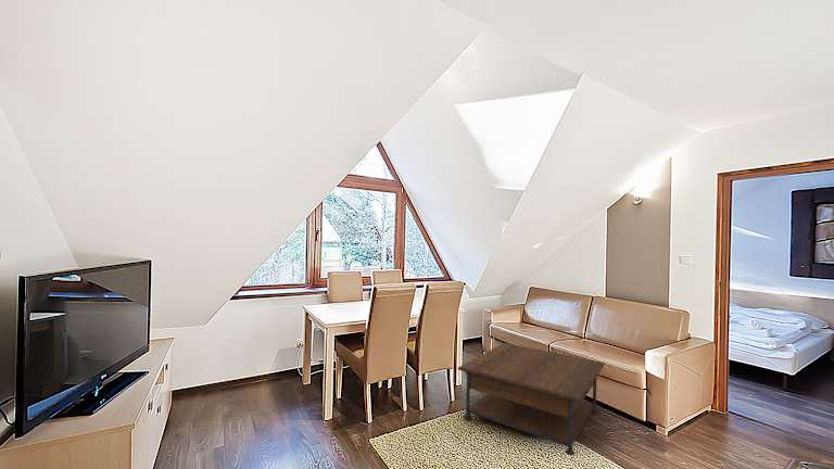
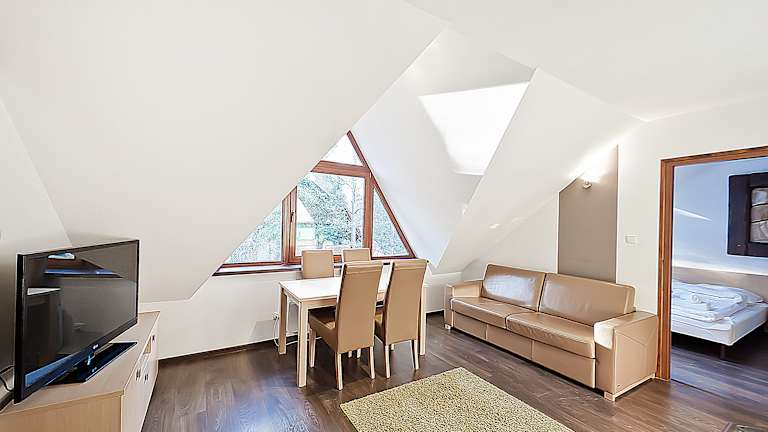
- coffee table [456,342,606,456]
